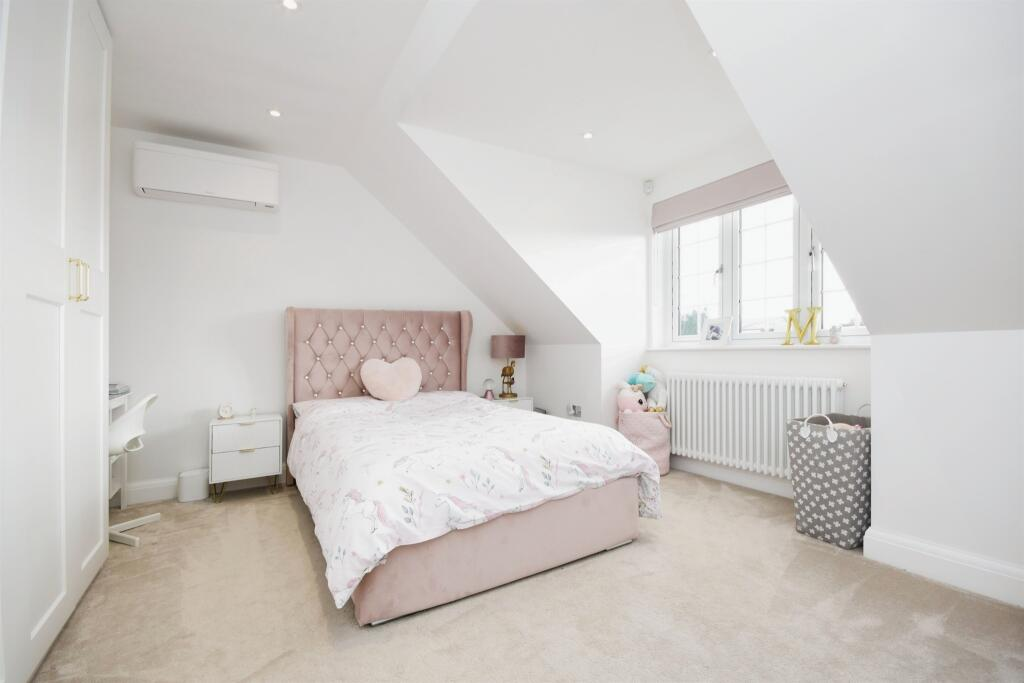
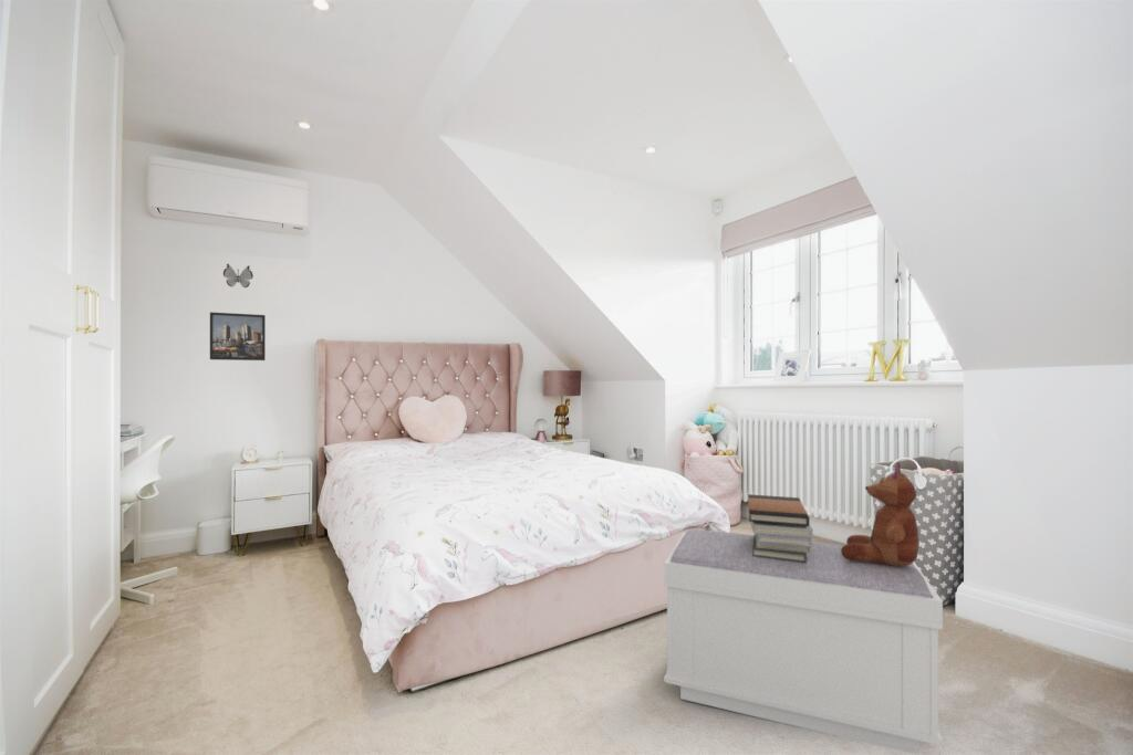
+ toy [841,461,919,566]
+ bench [663,528,944,755]
+ book stack [746,493,814,563]
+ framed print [209,311,267,361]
+ decorative butterfly [222,263,254,289]
